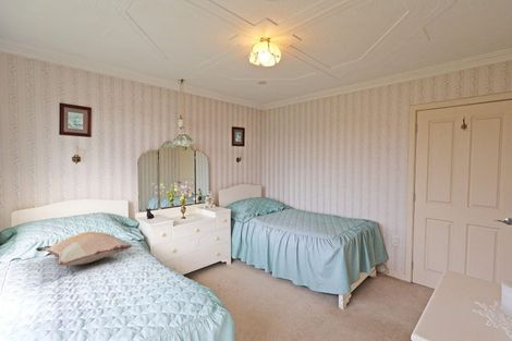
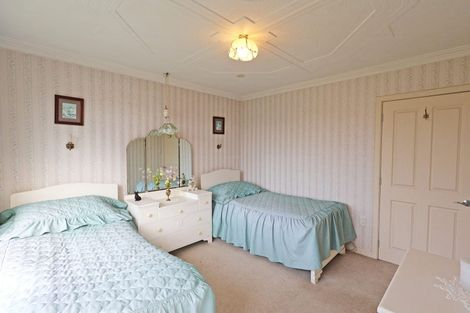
- decorative pillow [35,231,134,267]
